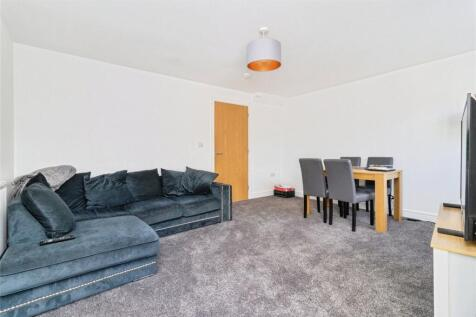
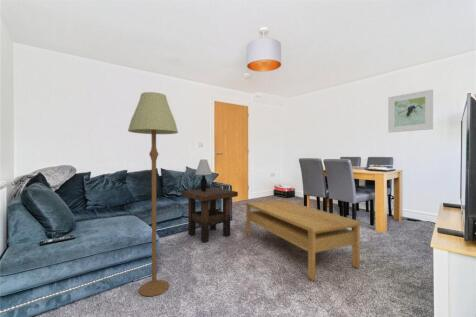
+ floor lamp [127,91,179,297]
+ coffee table [245,199,361,281]
+ side table [180,187,239,243]
+ table lamp [194,158,213,191]
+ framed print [387,89,434,133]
